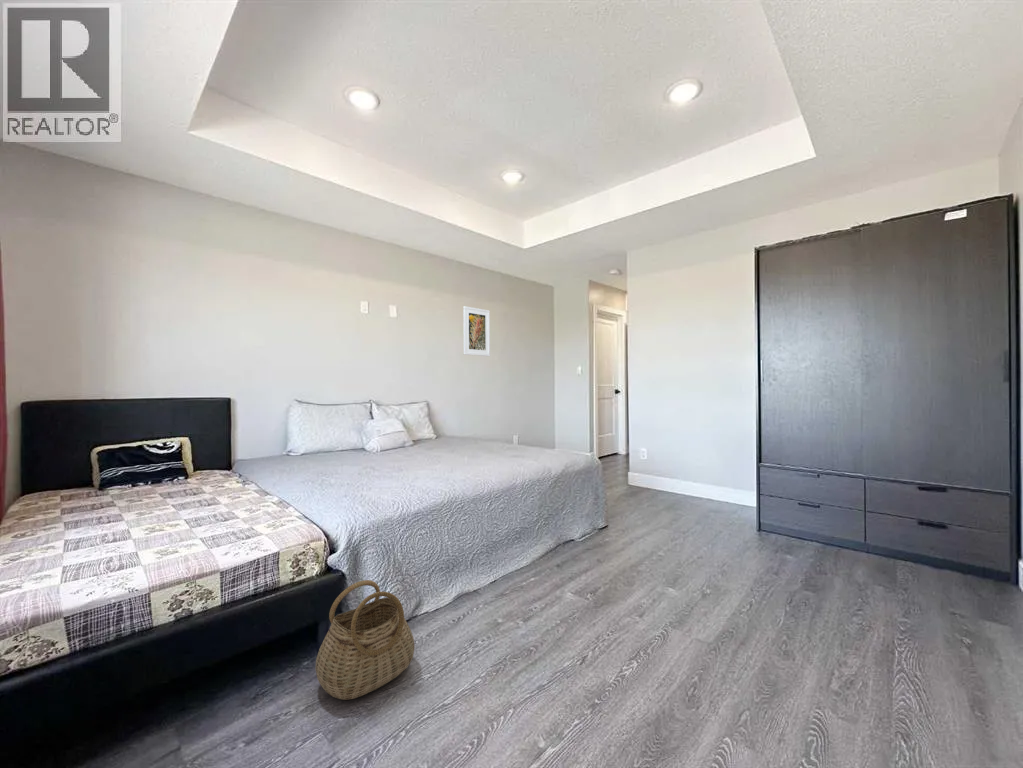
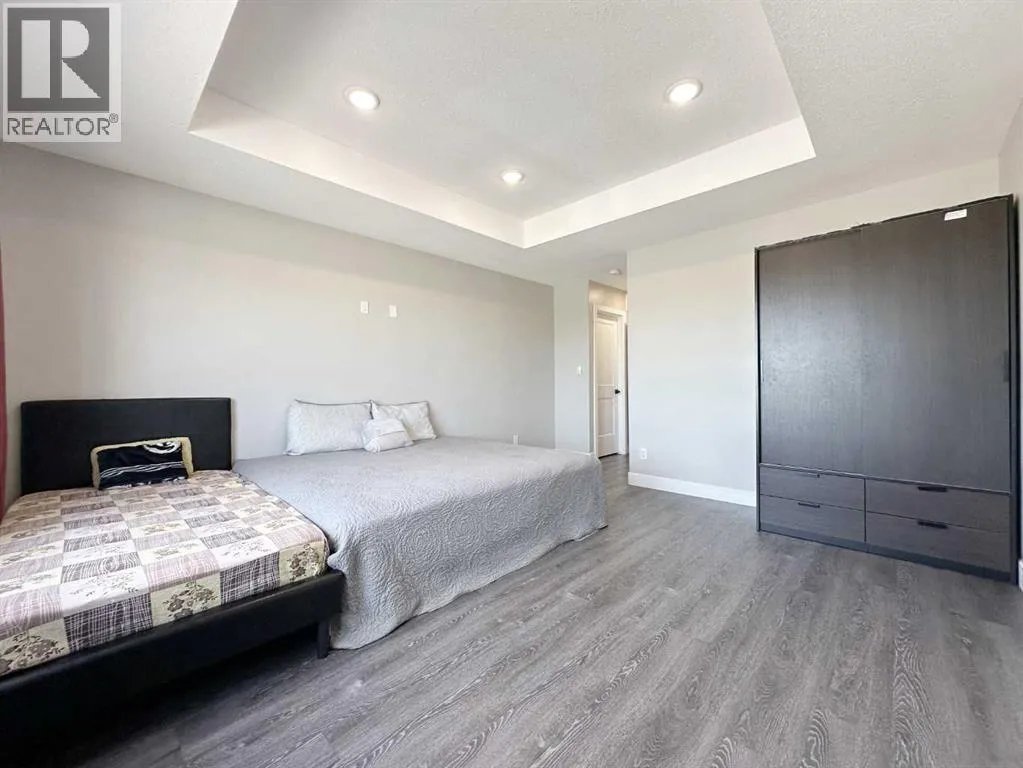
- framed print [462,305,491,357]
- basket [314,579,416,701]
